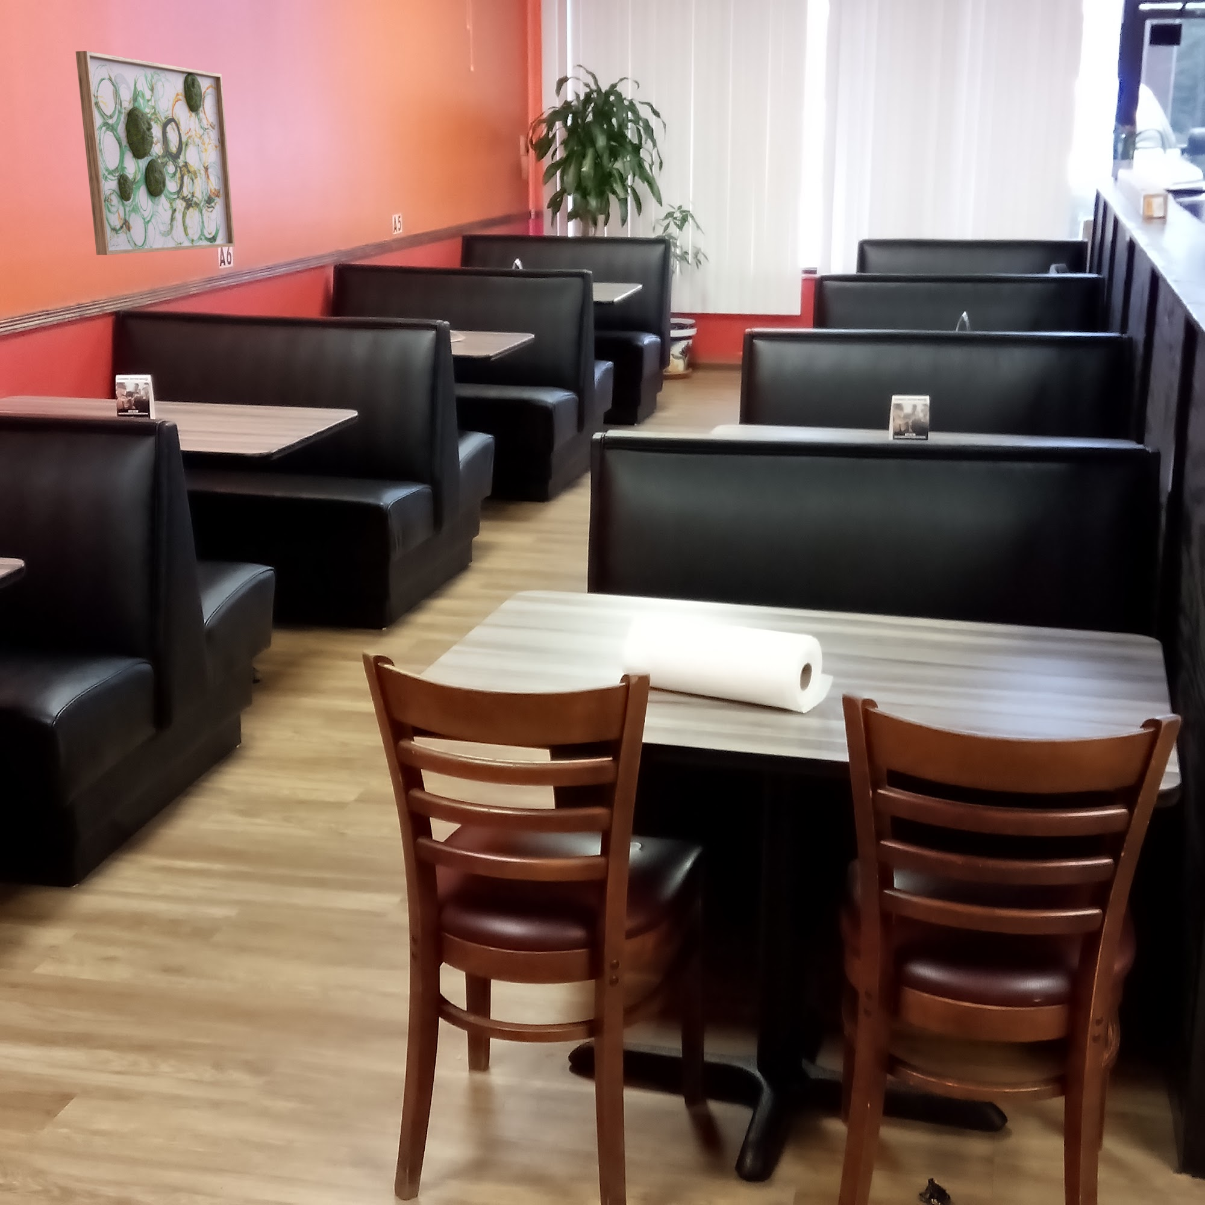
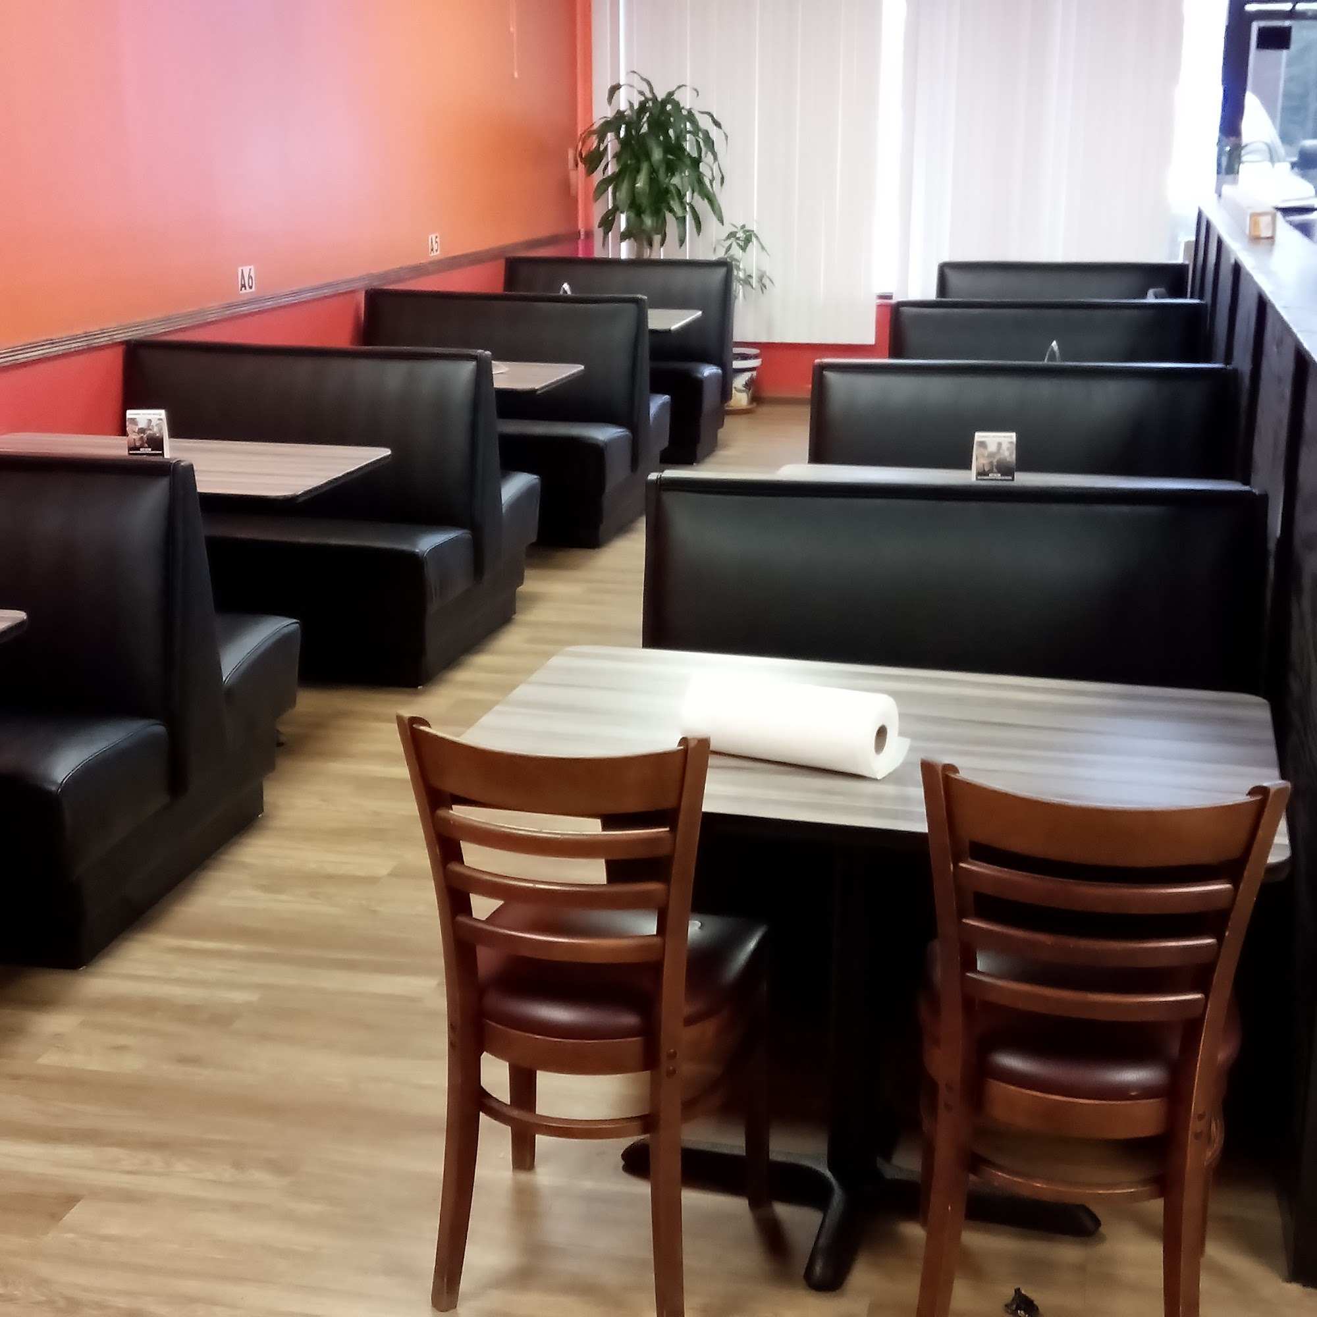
- wall art [75,51,235,256]
